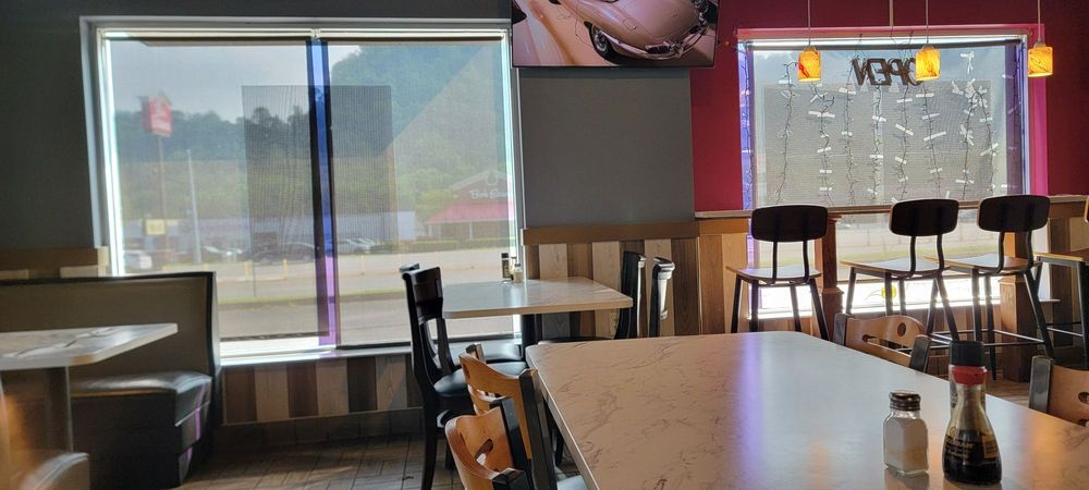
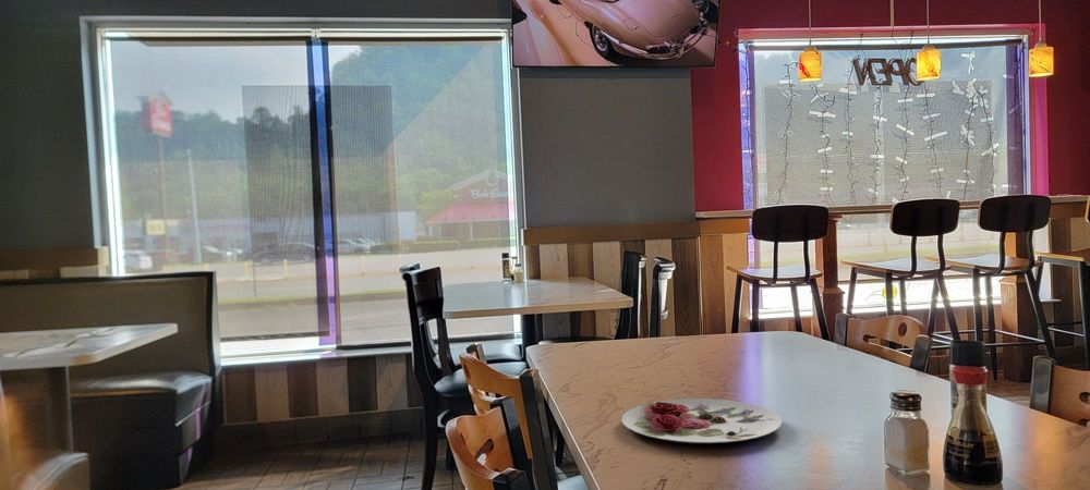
+ plate [621,397,783,444]
